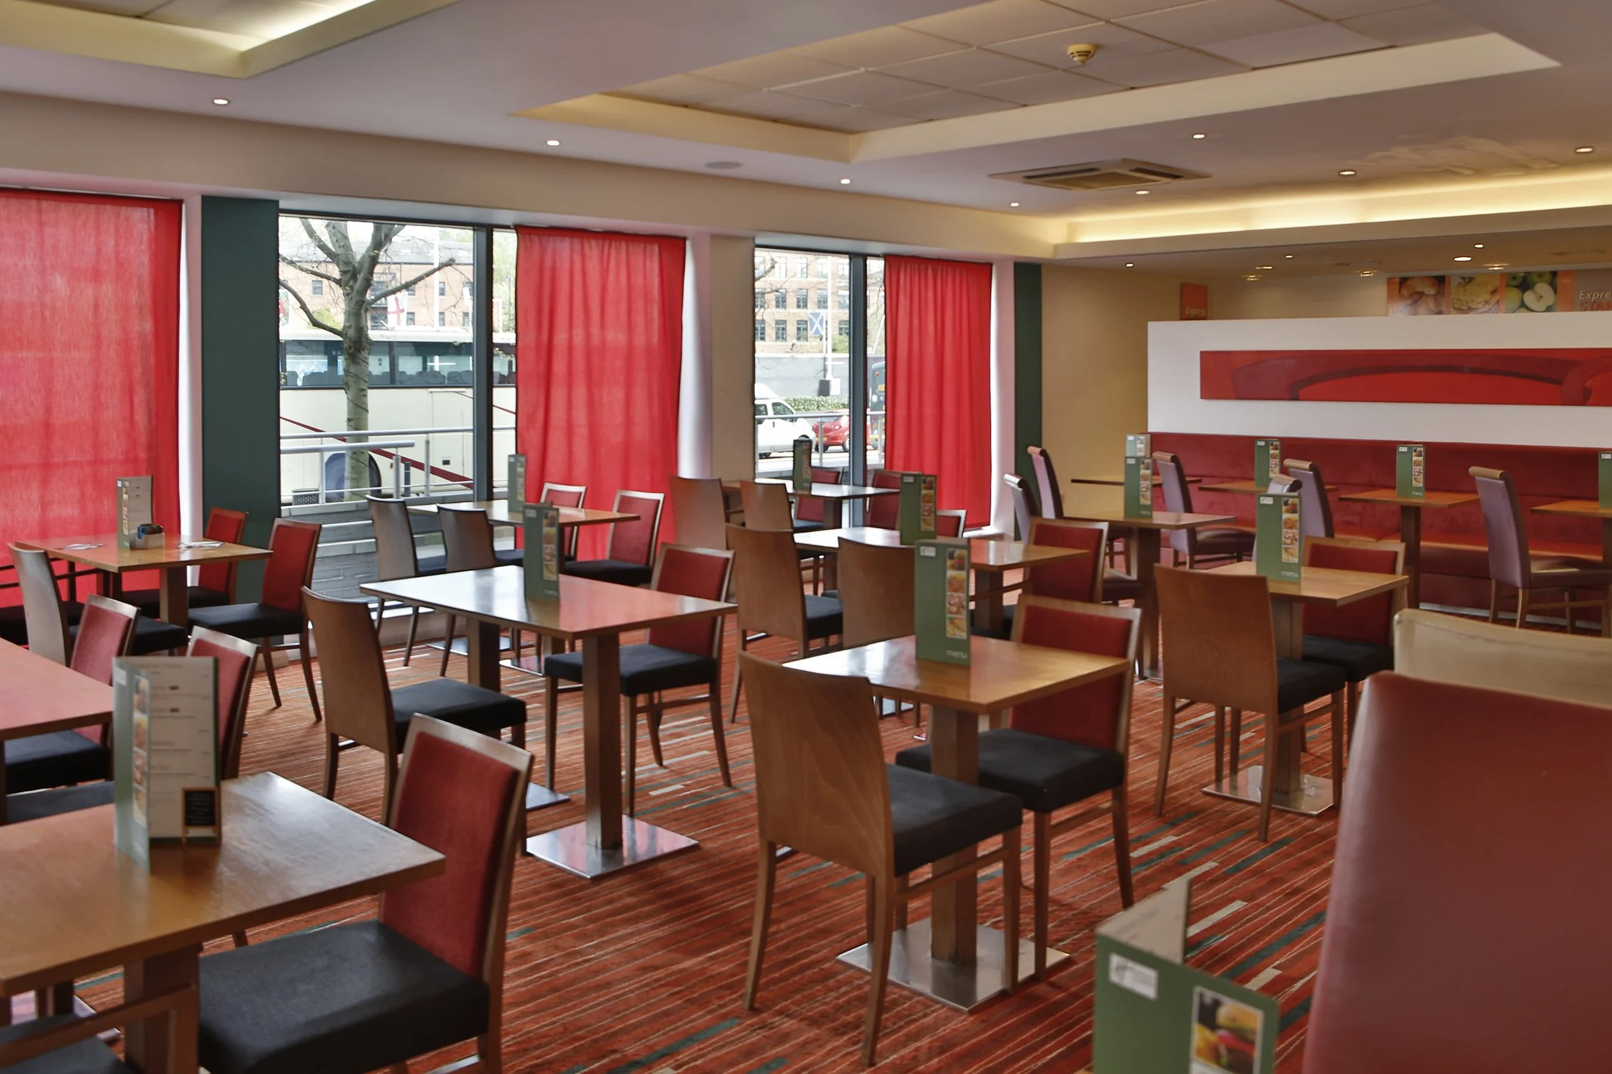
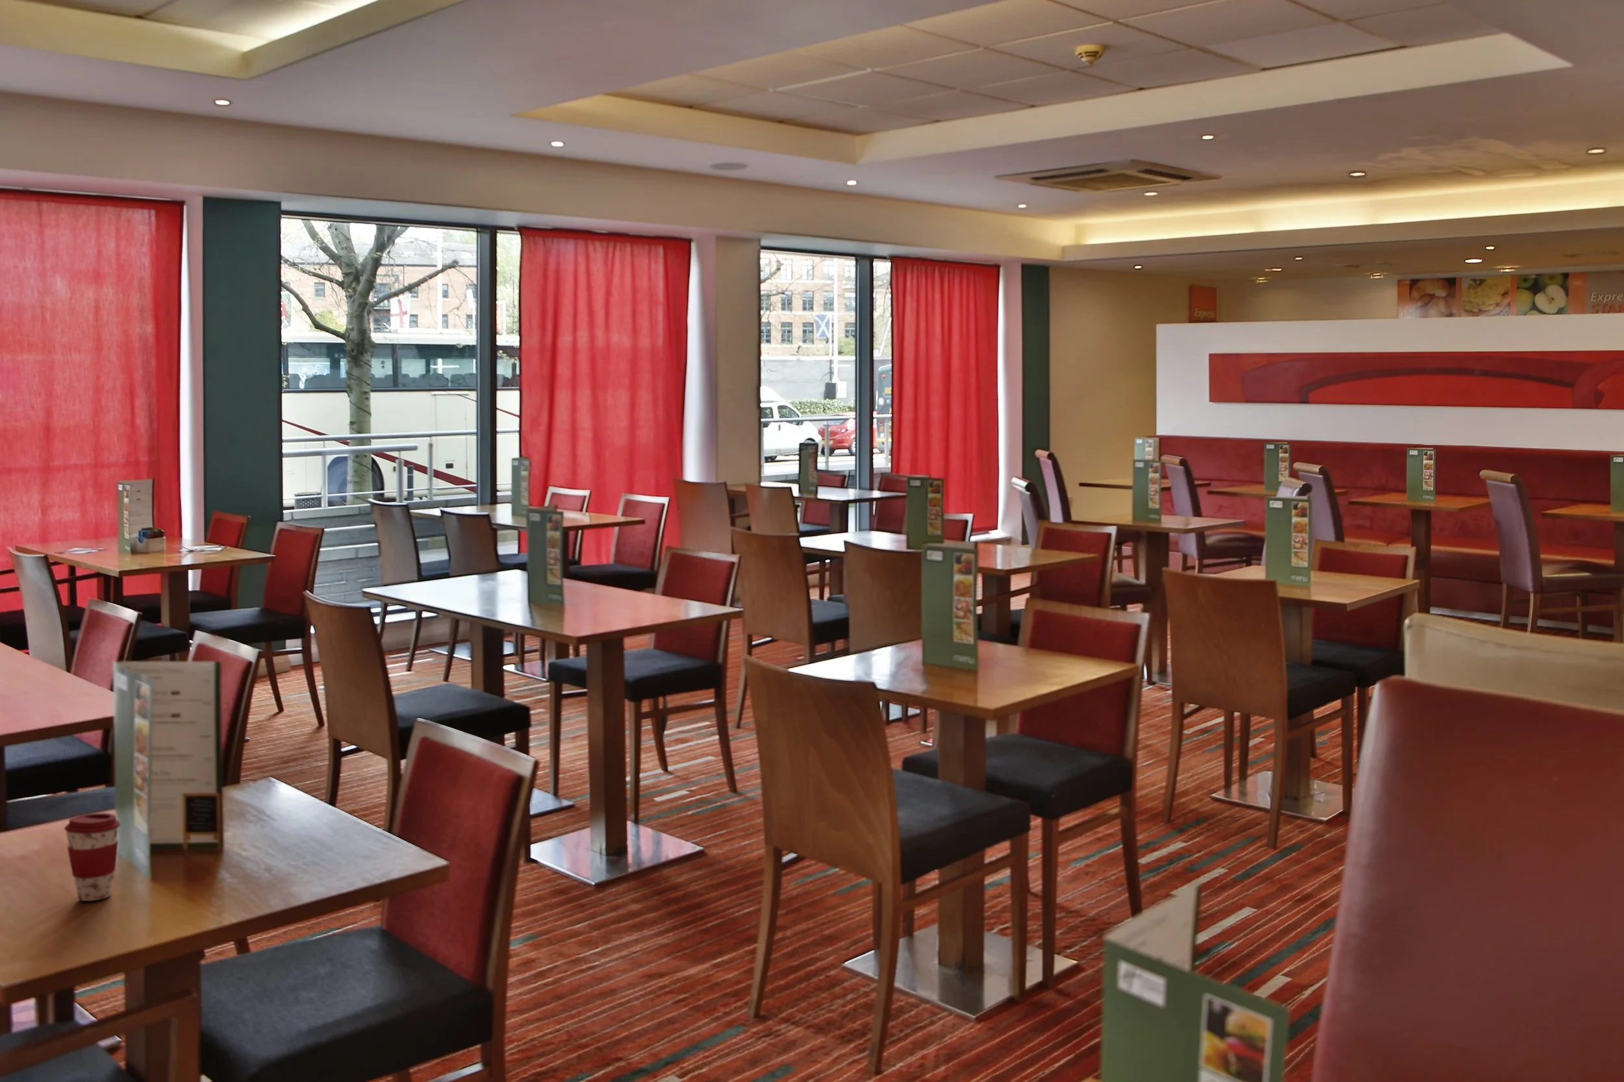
+ coffee cup [64,813,122,902]
